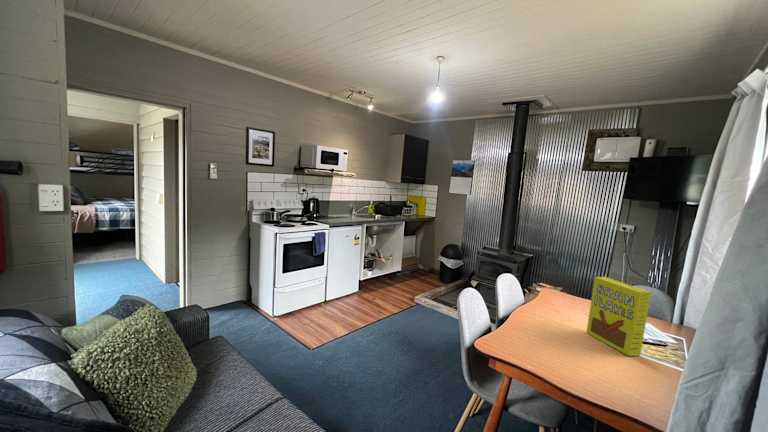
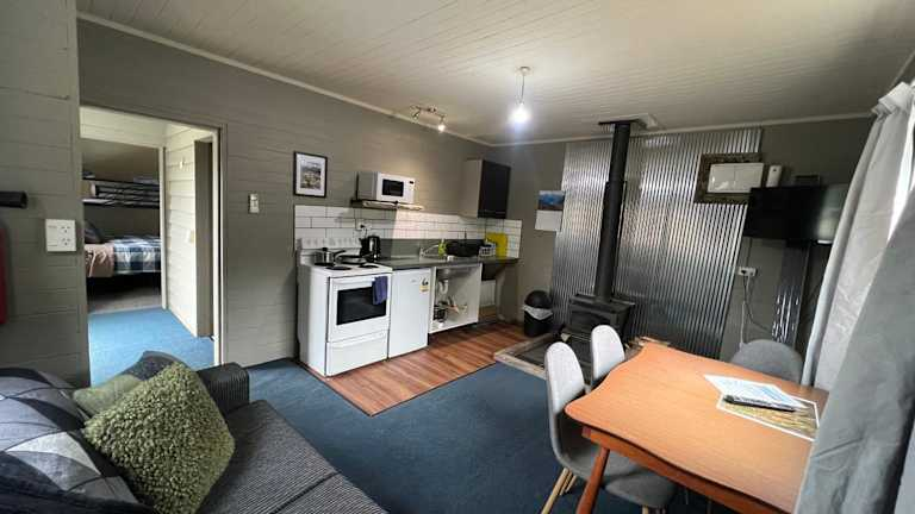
- cereal box [585,276,652,357]
